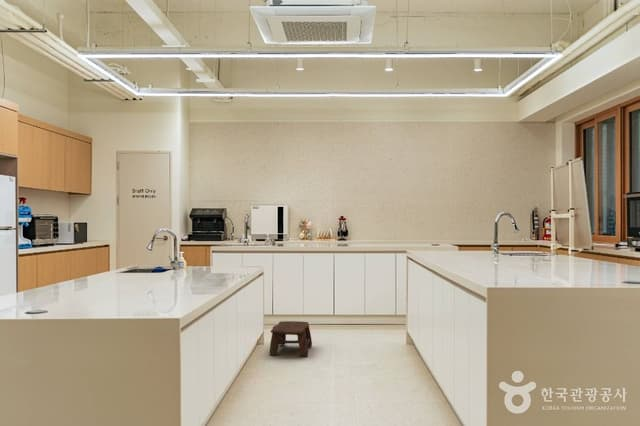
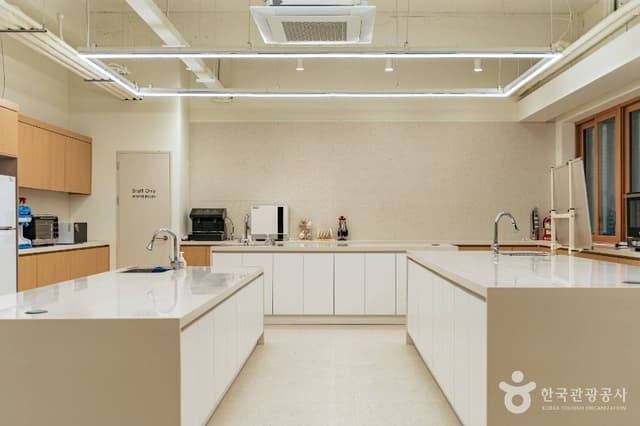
- stool [269,320,313,358]
